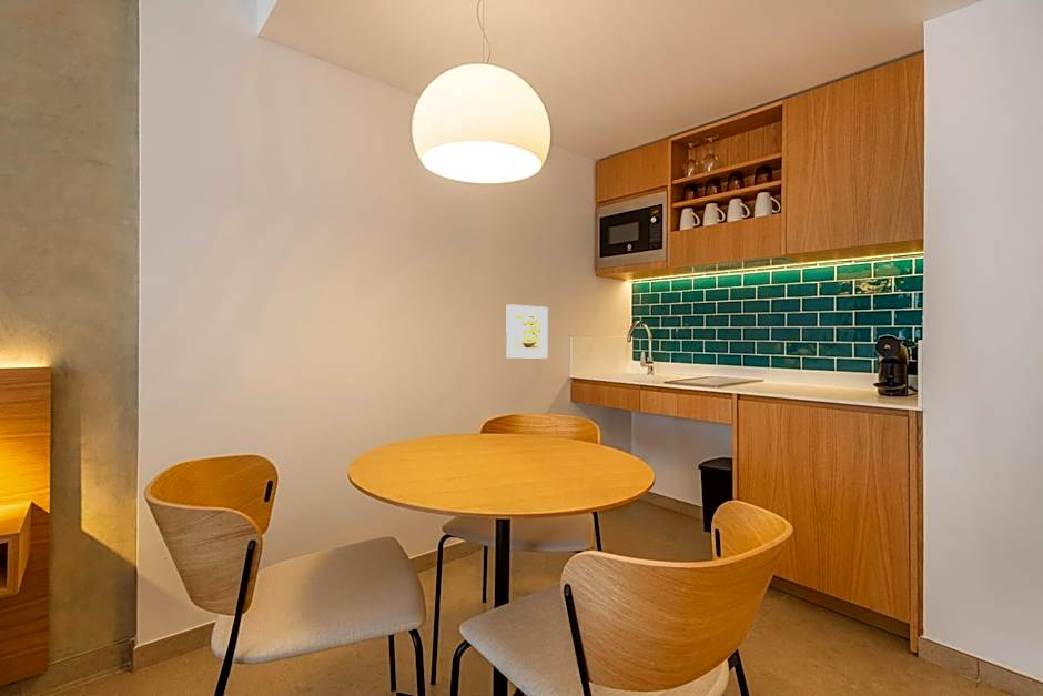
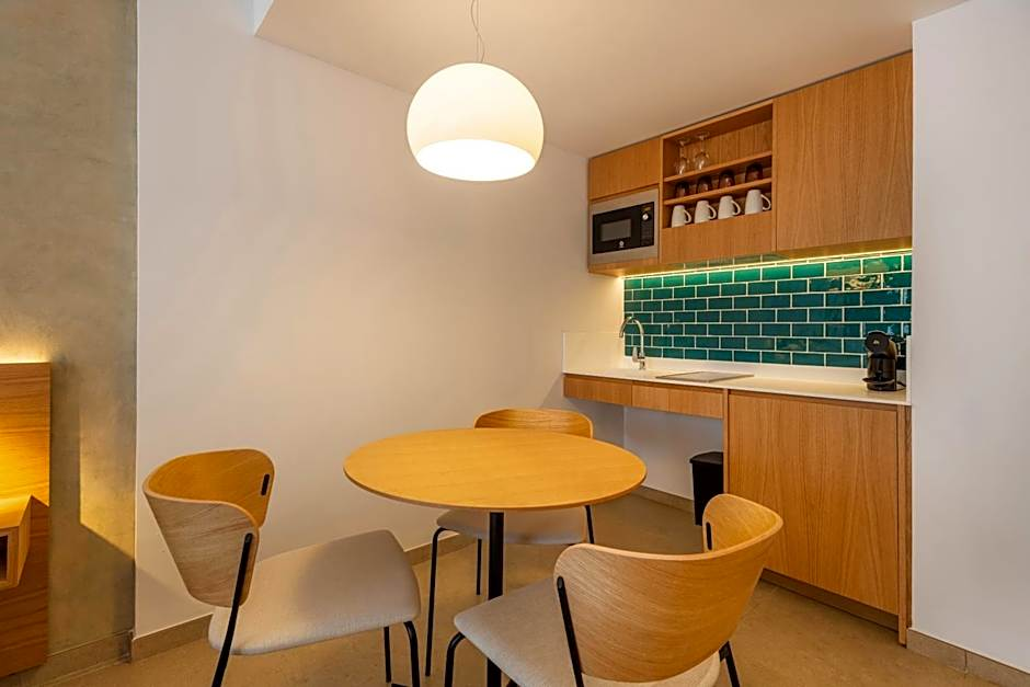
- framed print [505,303,549,360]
